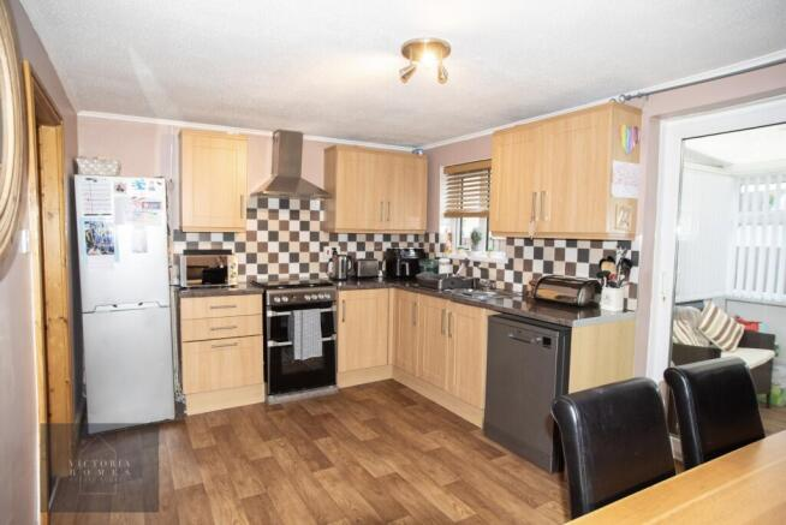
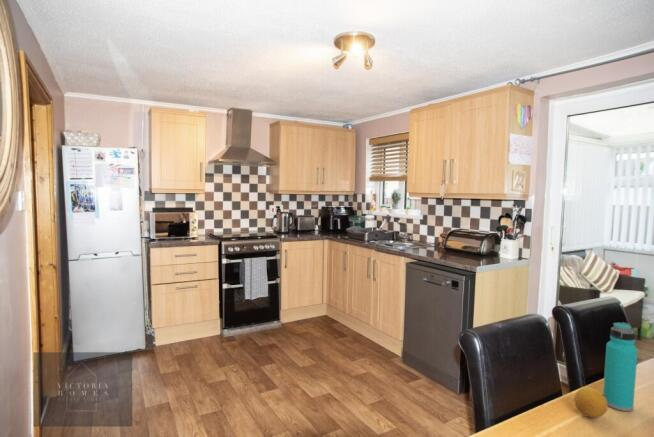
+ water bottle [602,321,639,412]
+ fruit [573,386,608,419]
